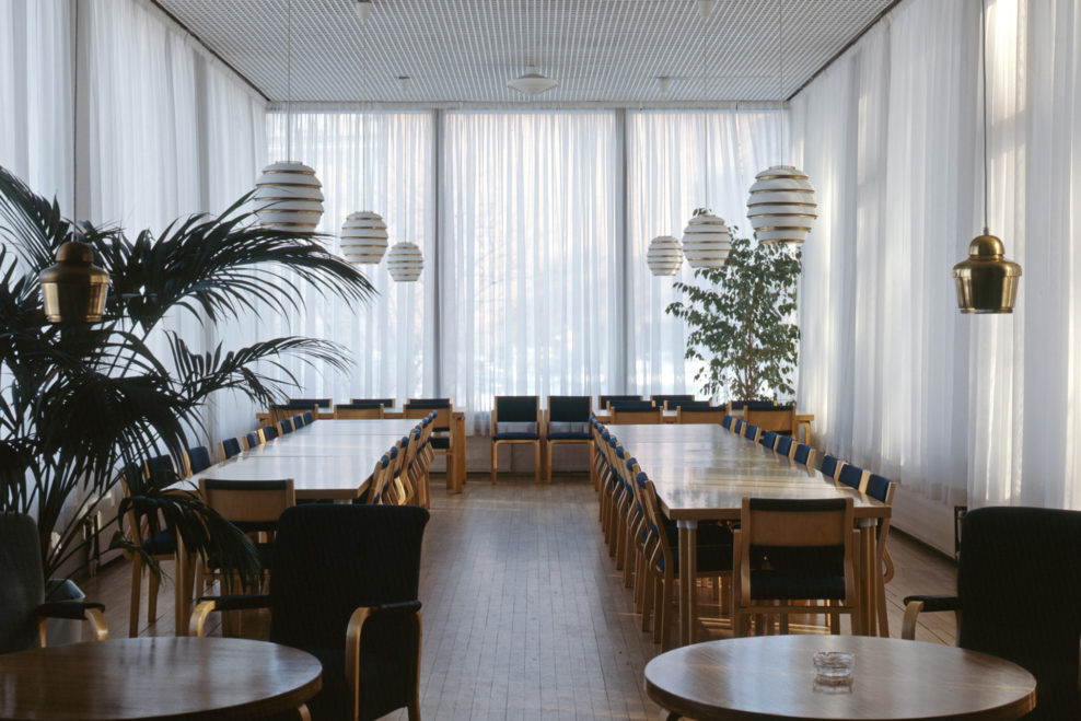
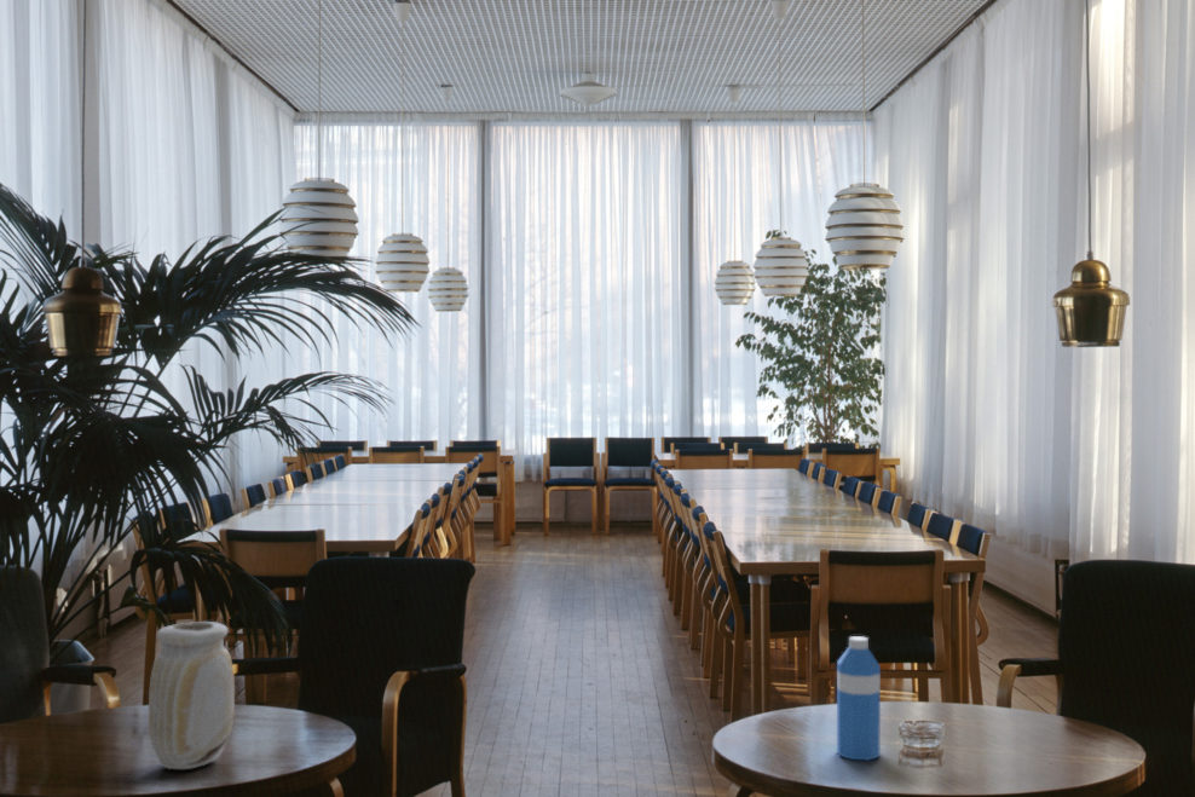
+ vase [148,620,236,770]
+ water bottle [836,635,882,762]
